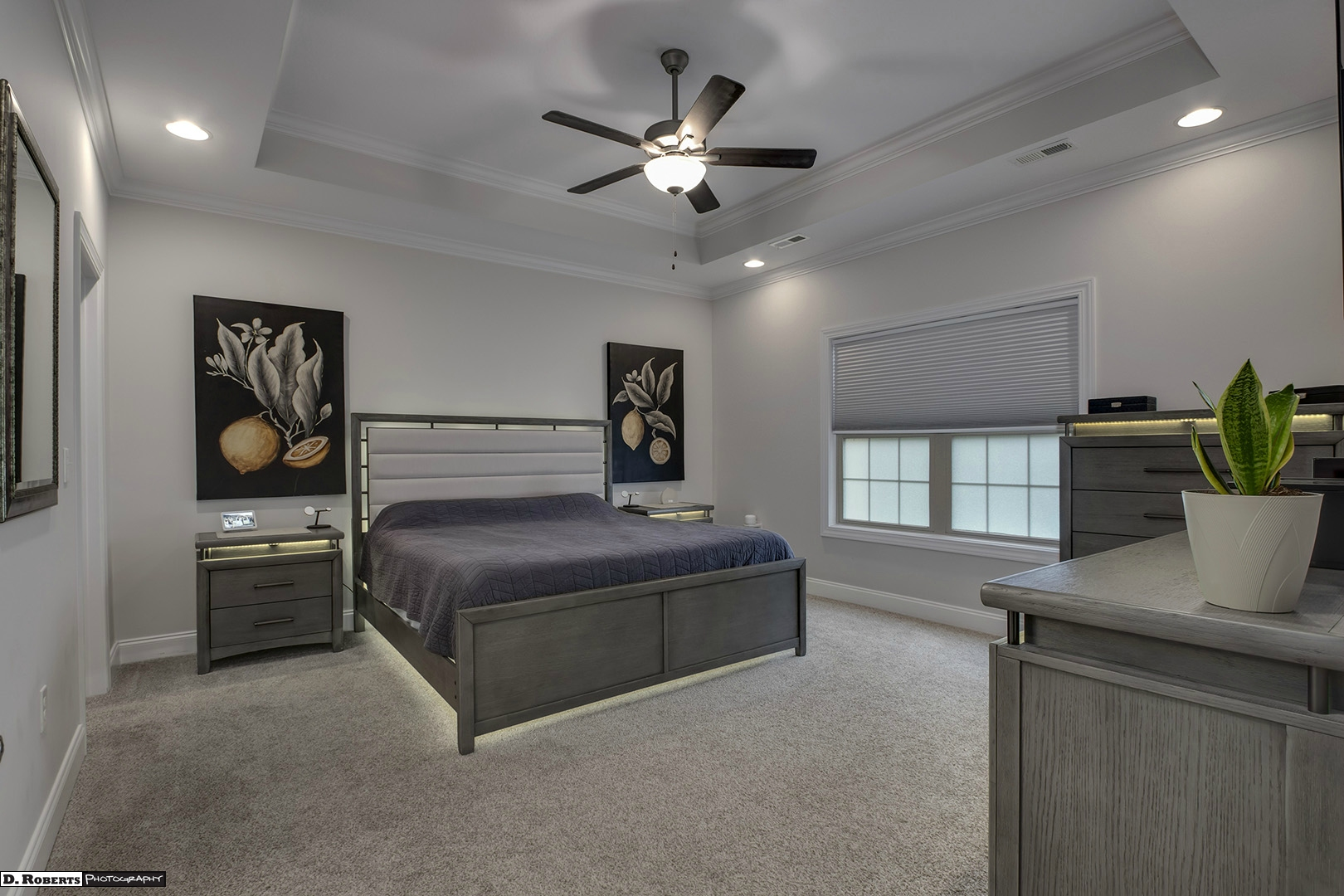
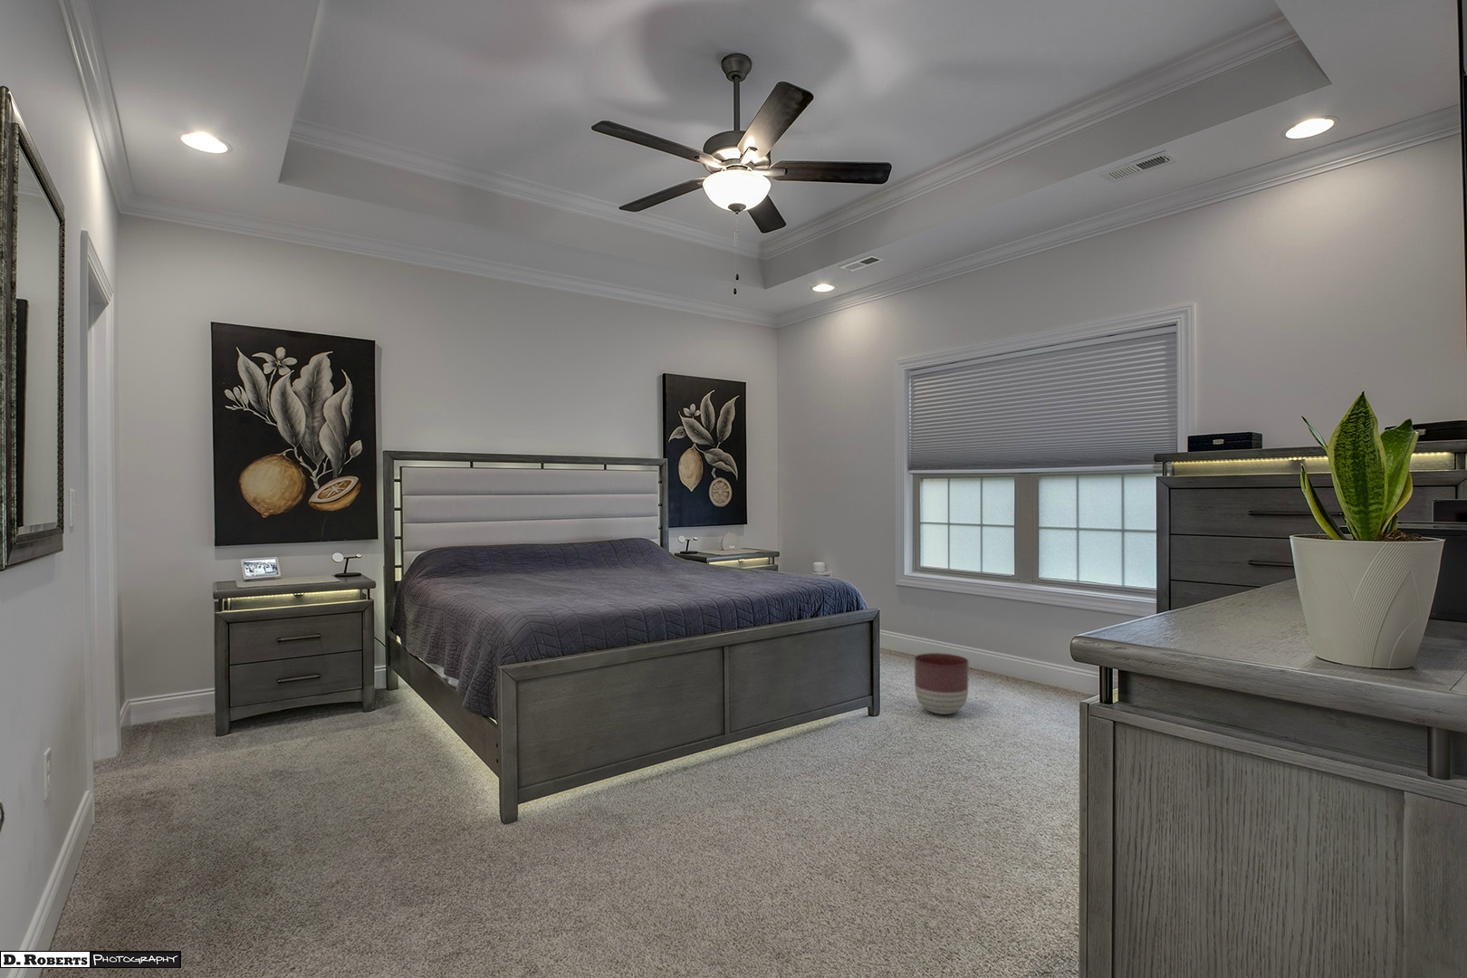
+ planter [914,652,970,715]
